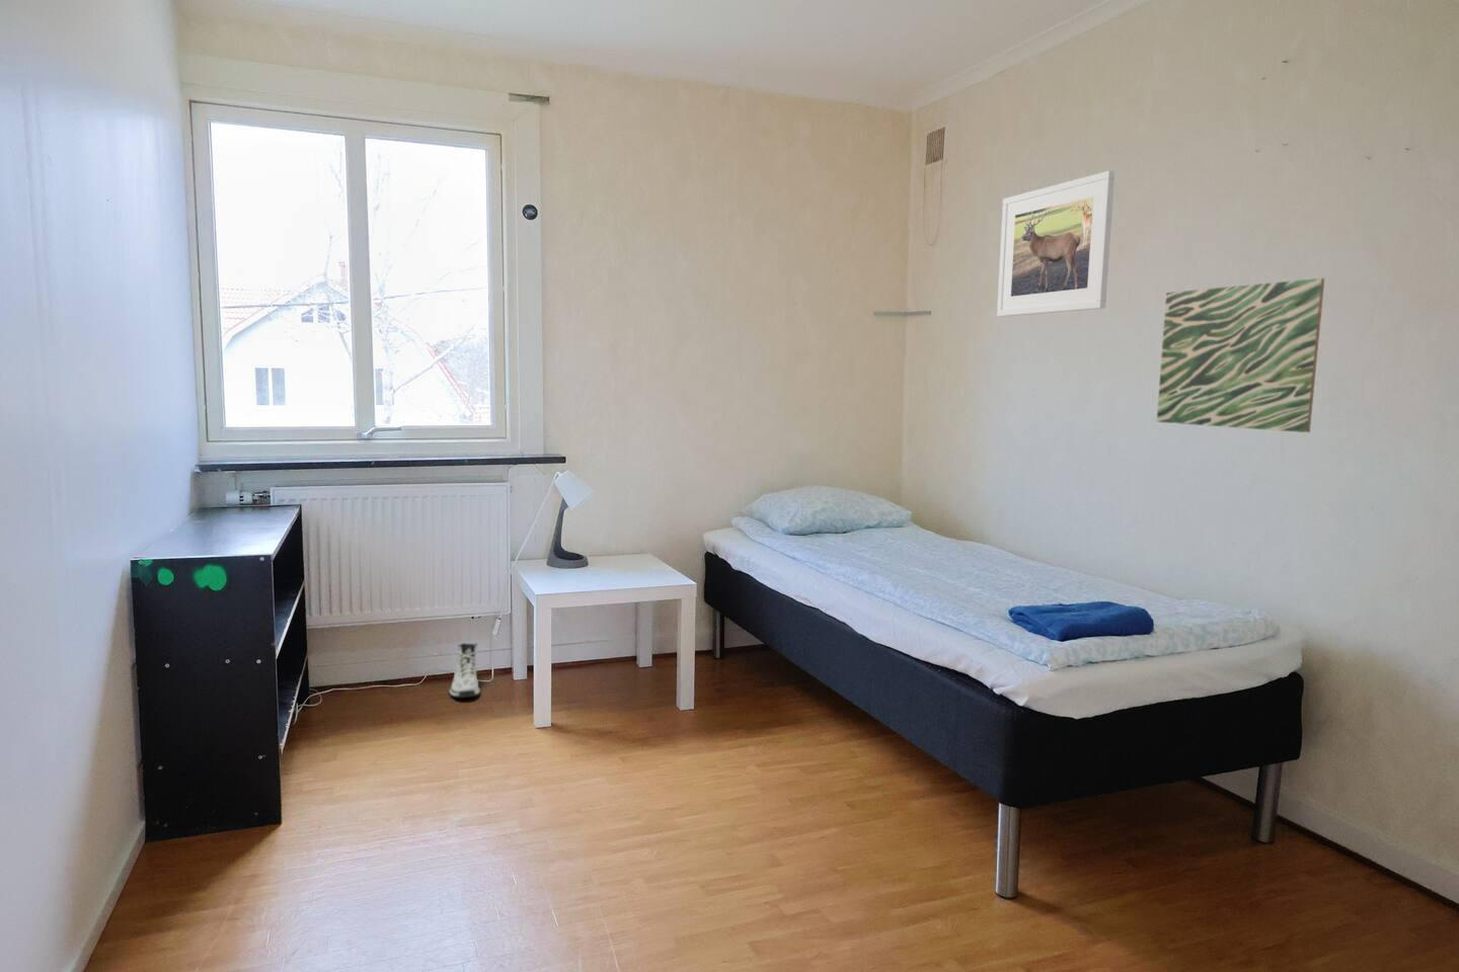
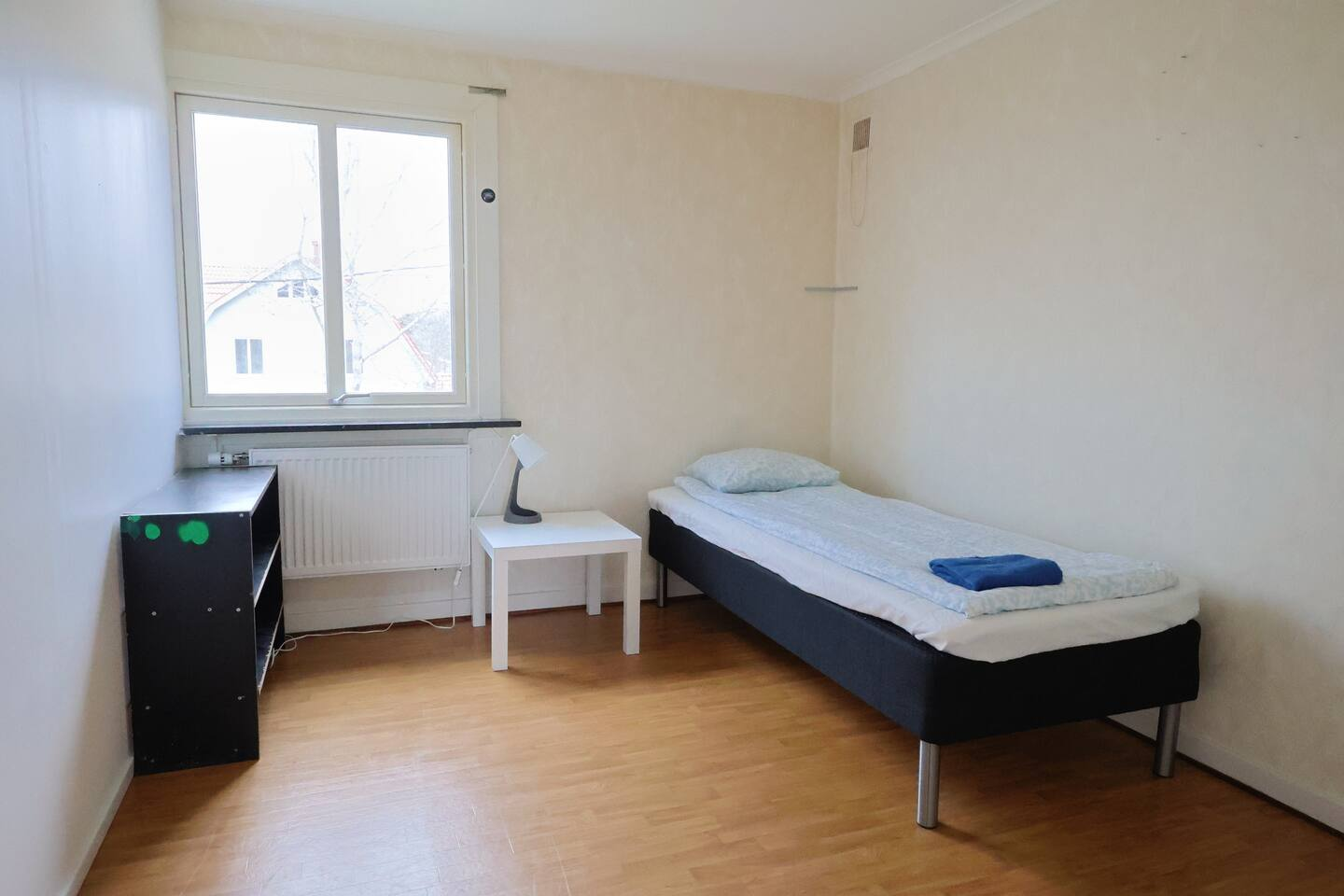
- sneaker [448,642,481,699]
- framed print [995,170,1116,318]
- wall art [1156,278,1325,433]
